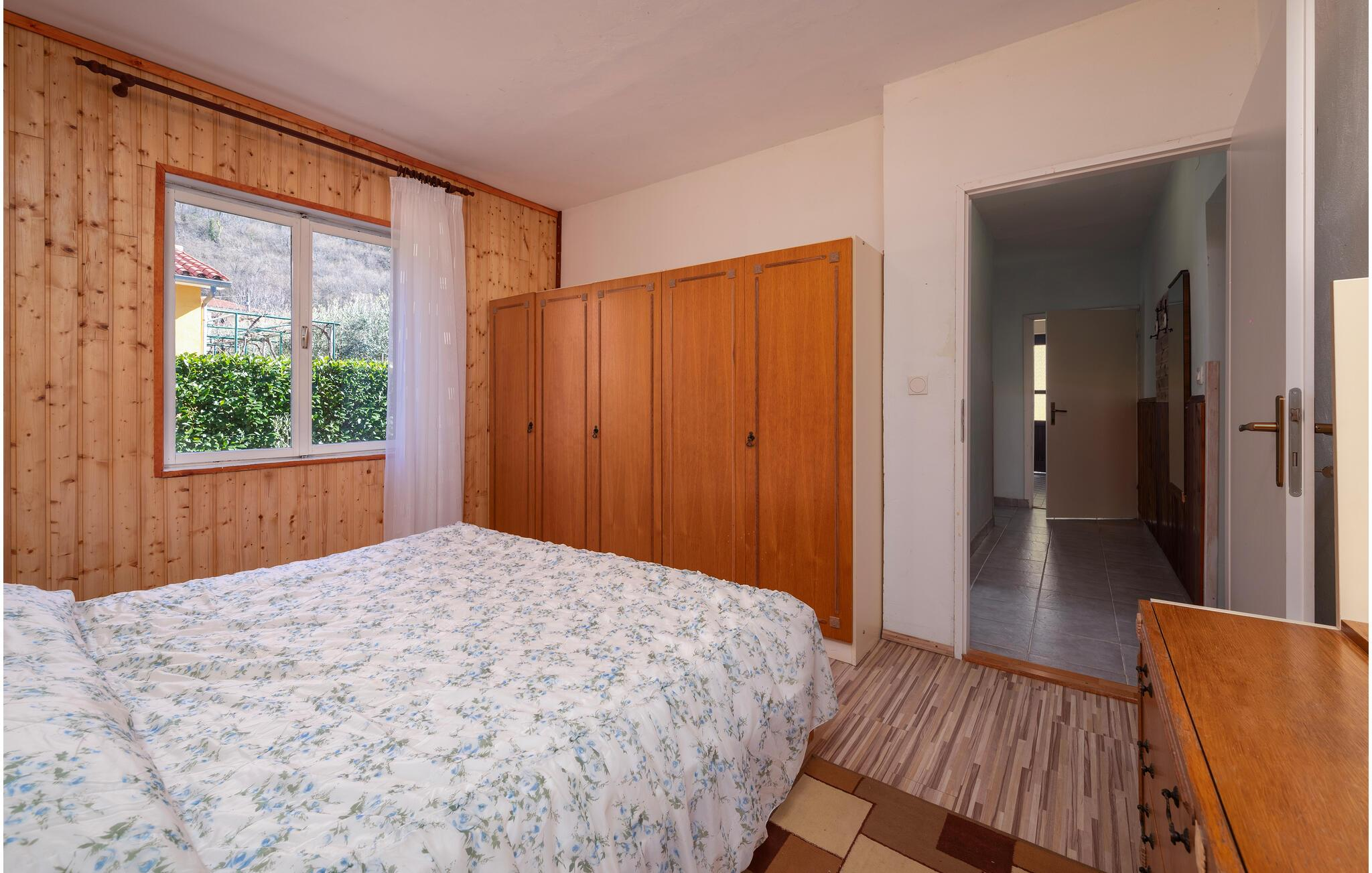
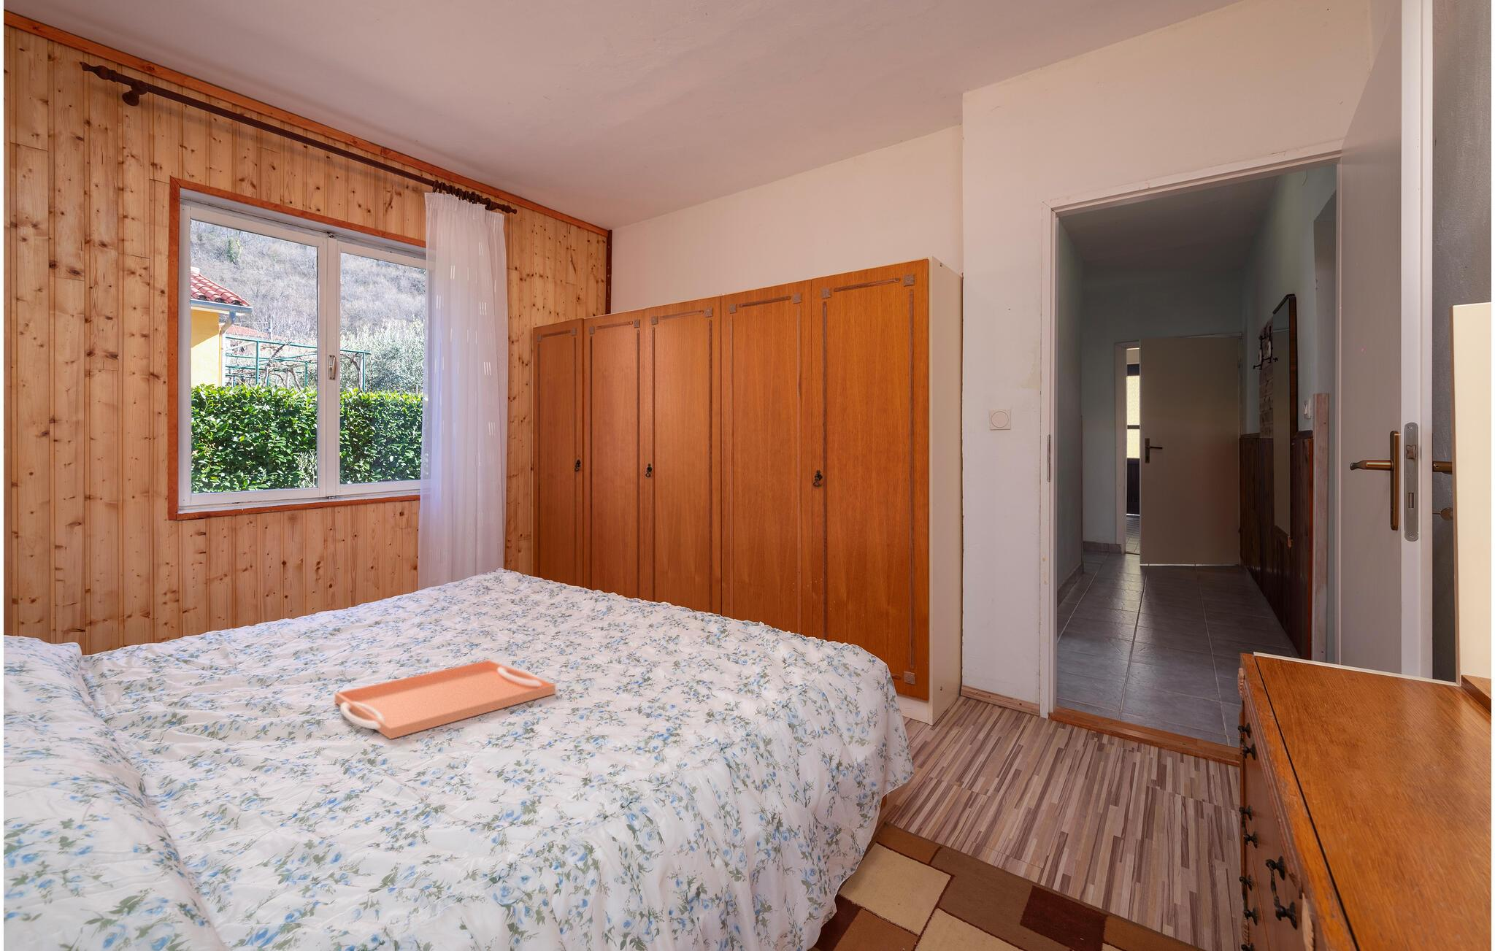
+ serving tray [335,659,556,740]
